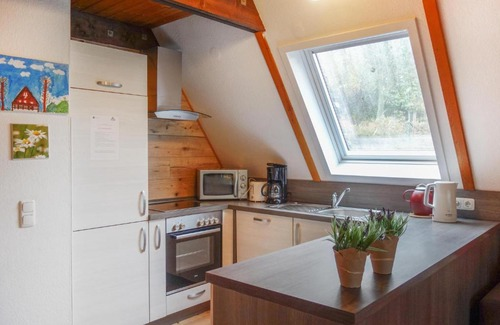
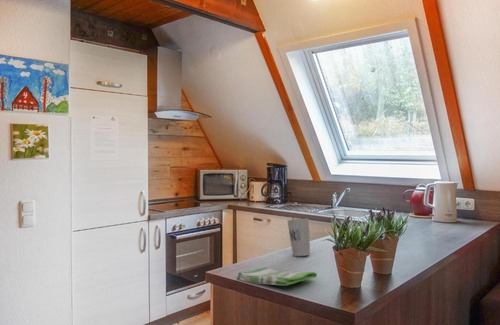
+ dish towel [235,266,318,287]
+ cup [286,218,311,257]
